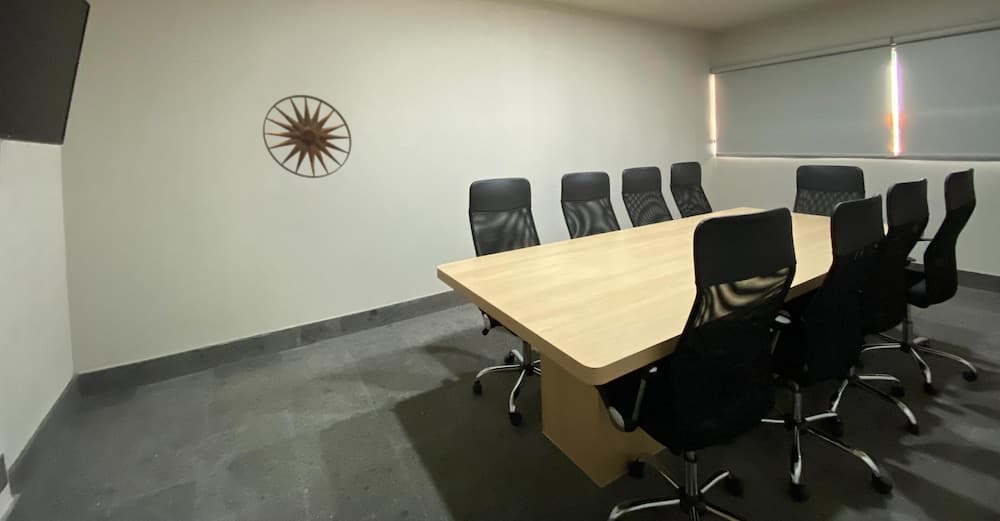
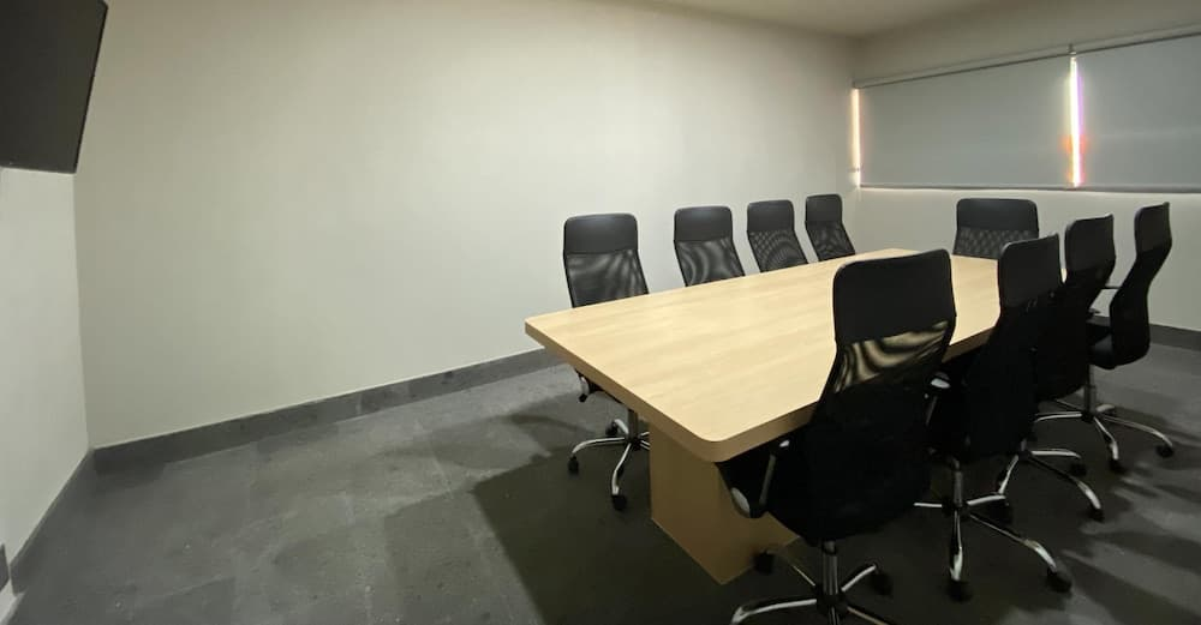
- wall art [262,94,353,179]
